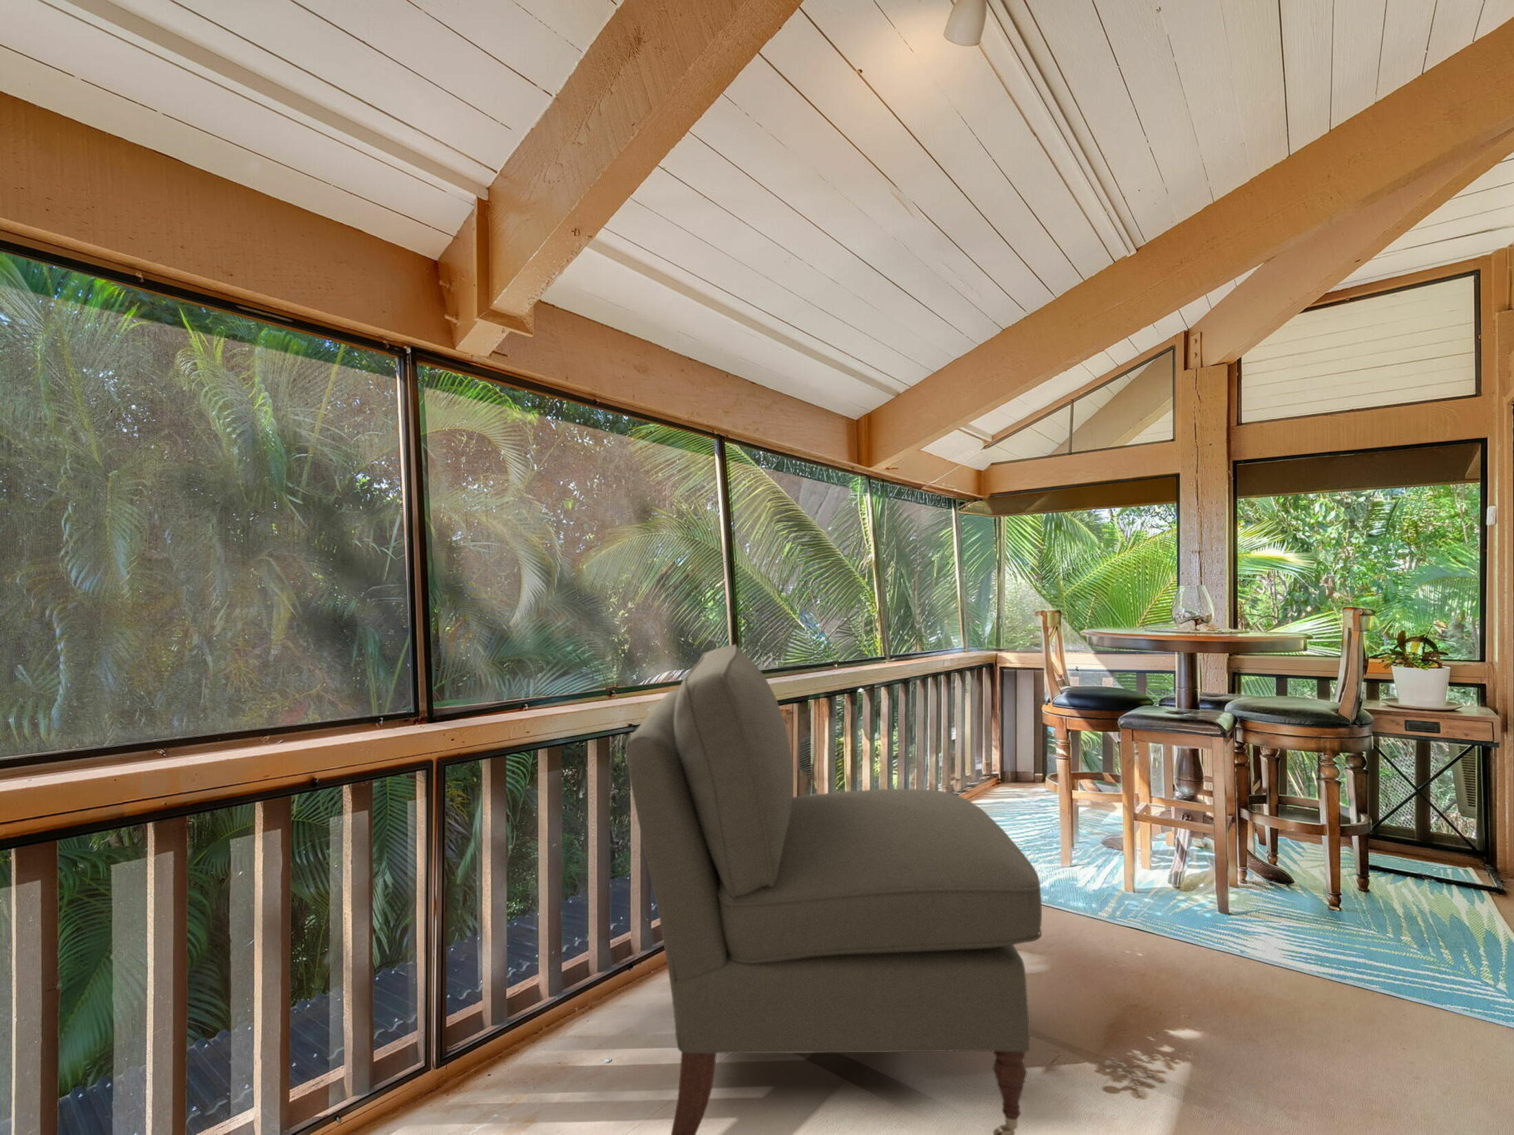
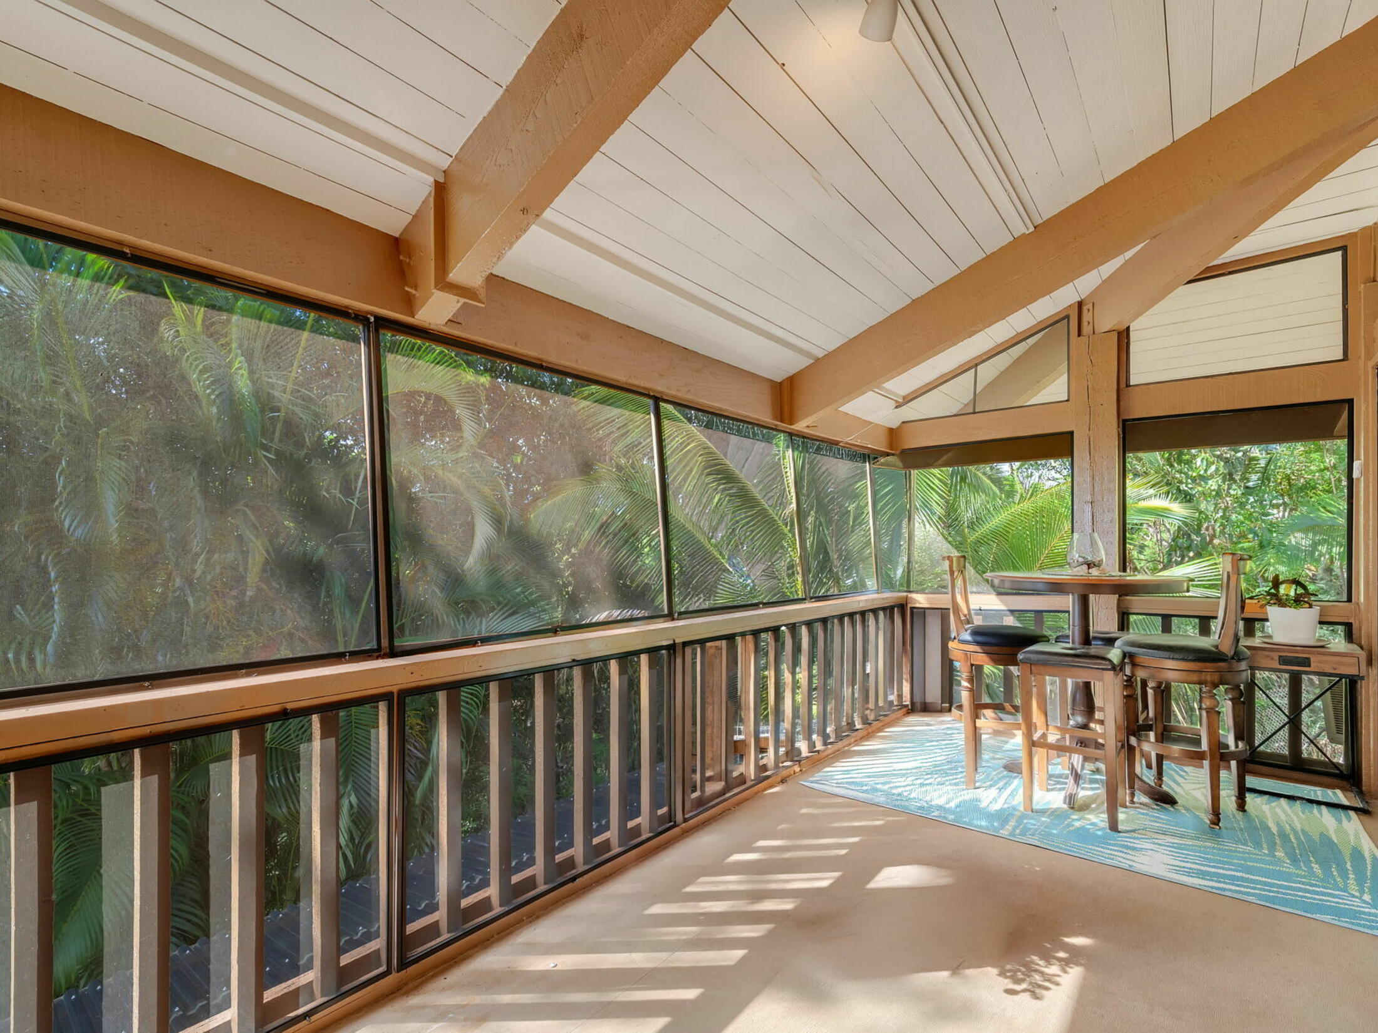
- chair [626,643,1043,1135]
